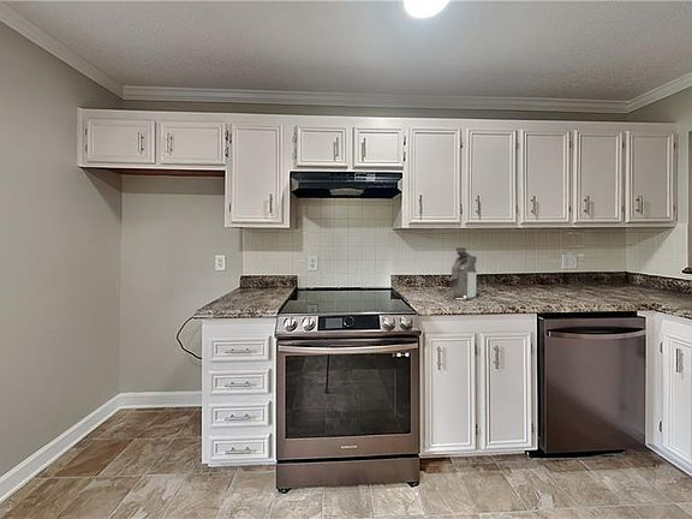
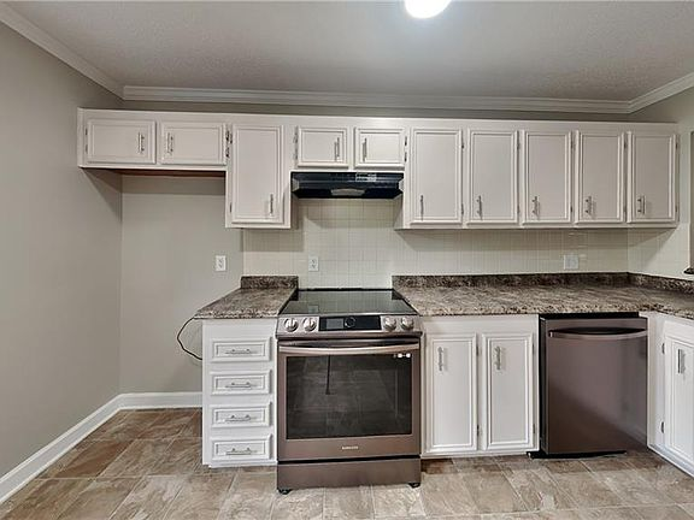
- coffee maker [451,246,477,300]
